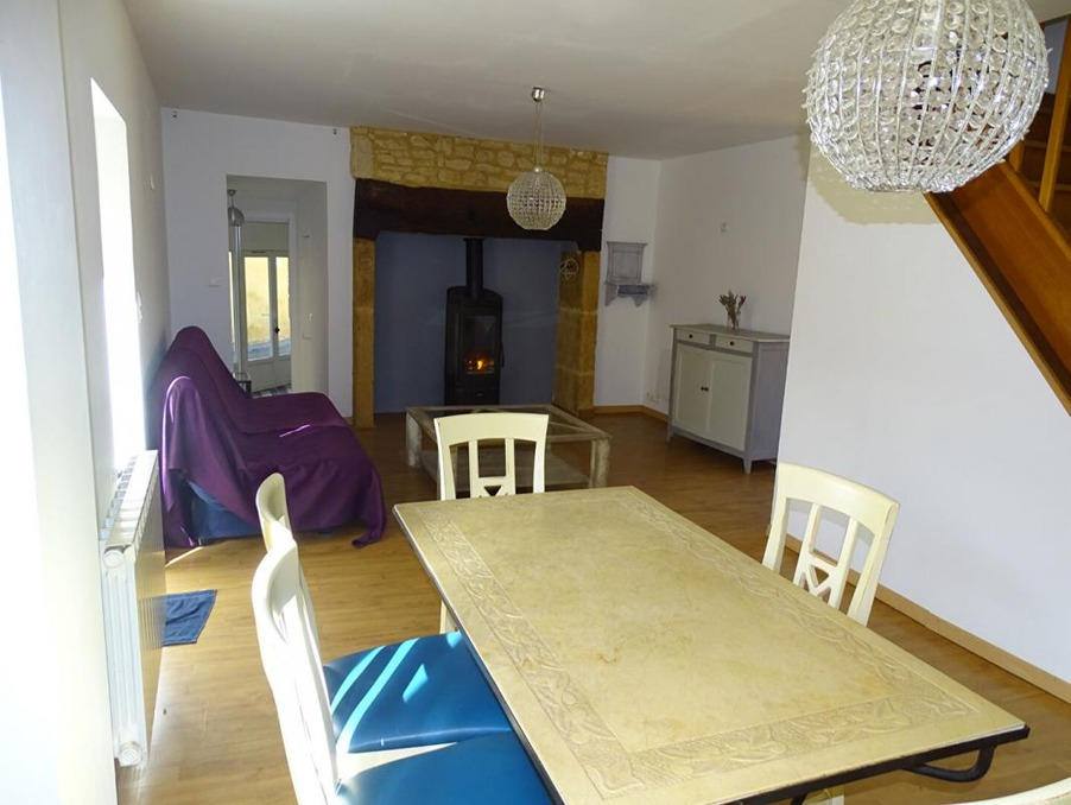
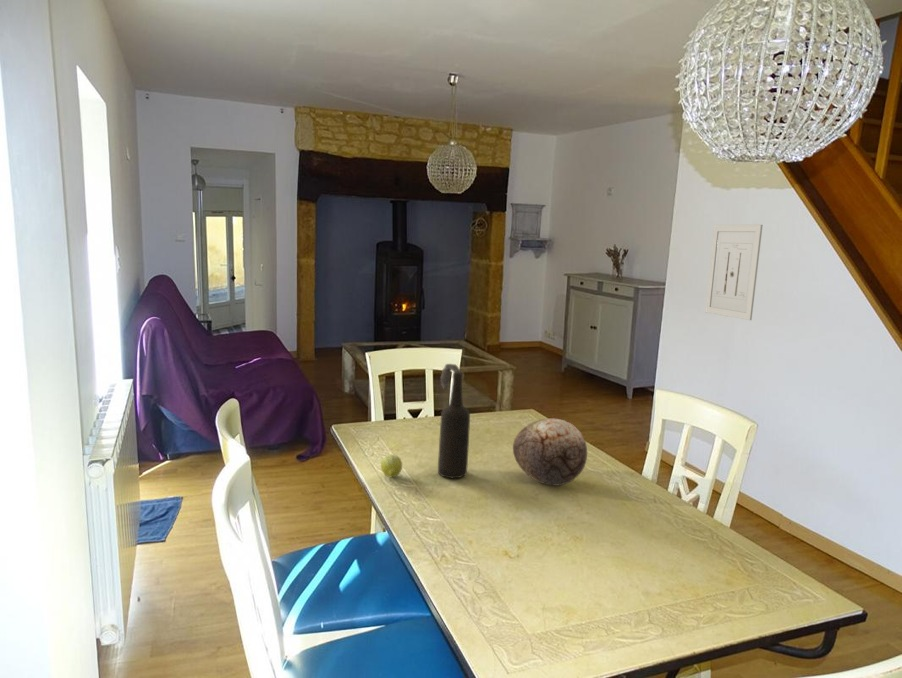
+ decorative egg [512,417,588,487]
+ fruit [380,453,403,478]
+ bottle [437,363,471,479]
+ wall art [705,224,763,321]
